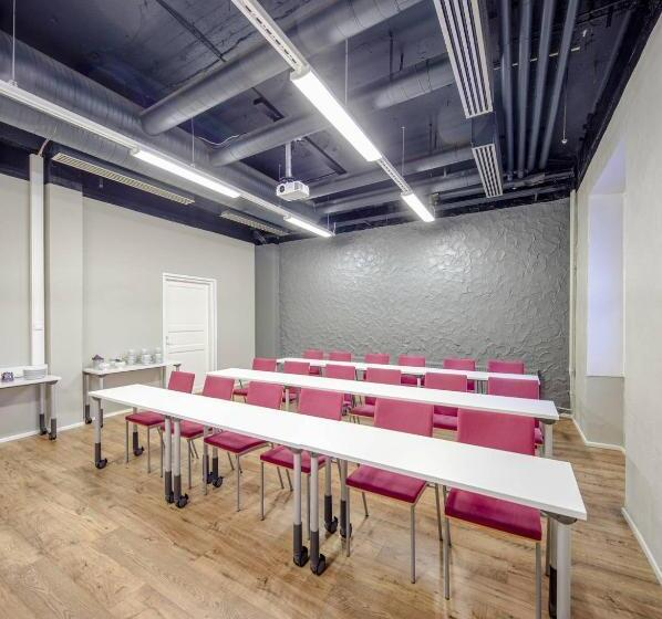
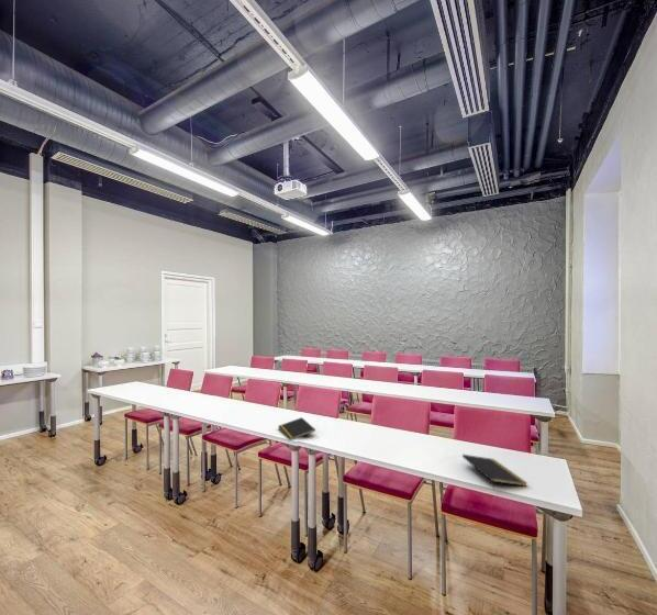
+ notepad [277,416,316,441]
+ notepad [461,454,528,490]
